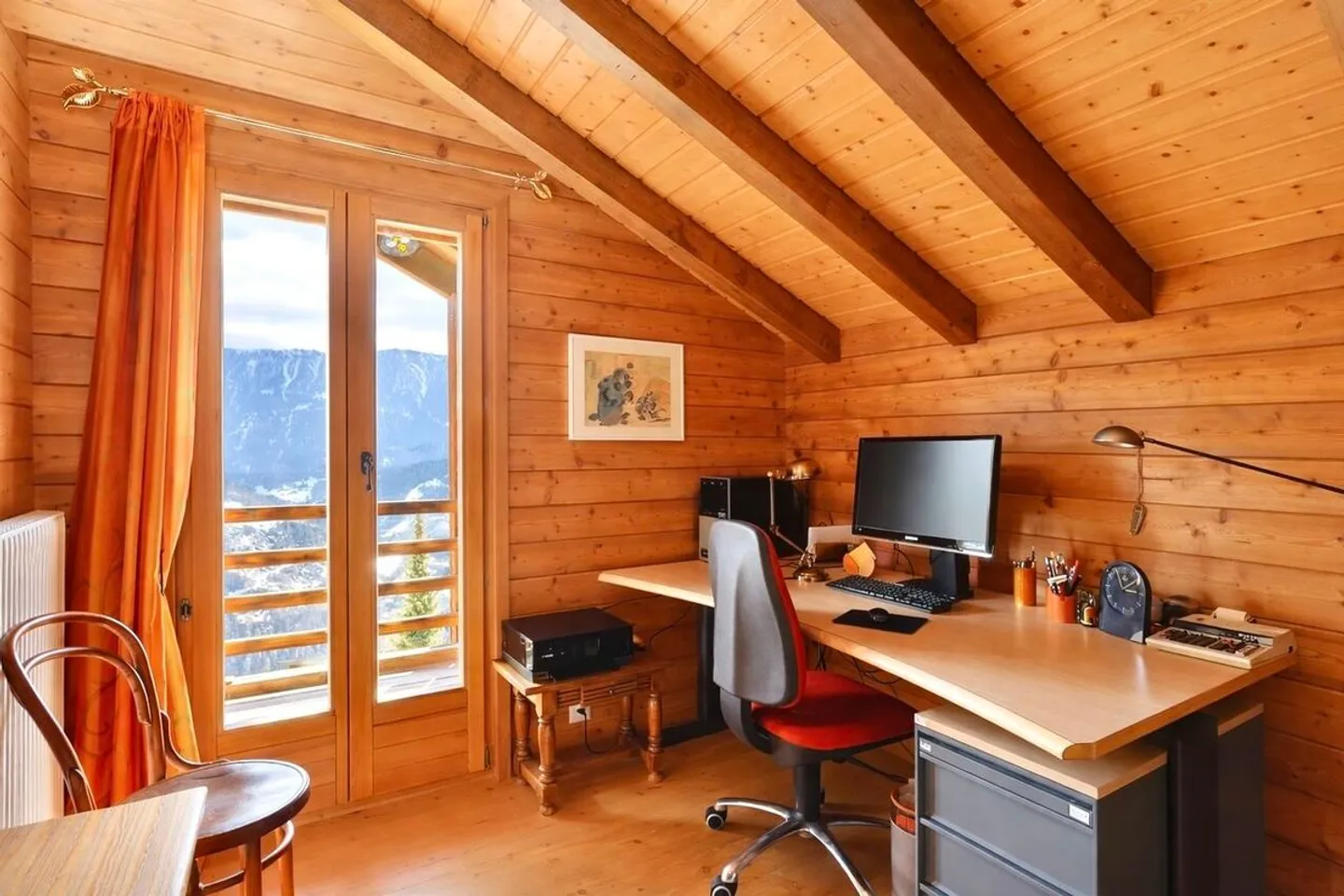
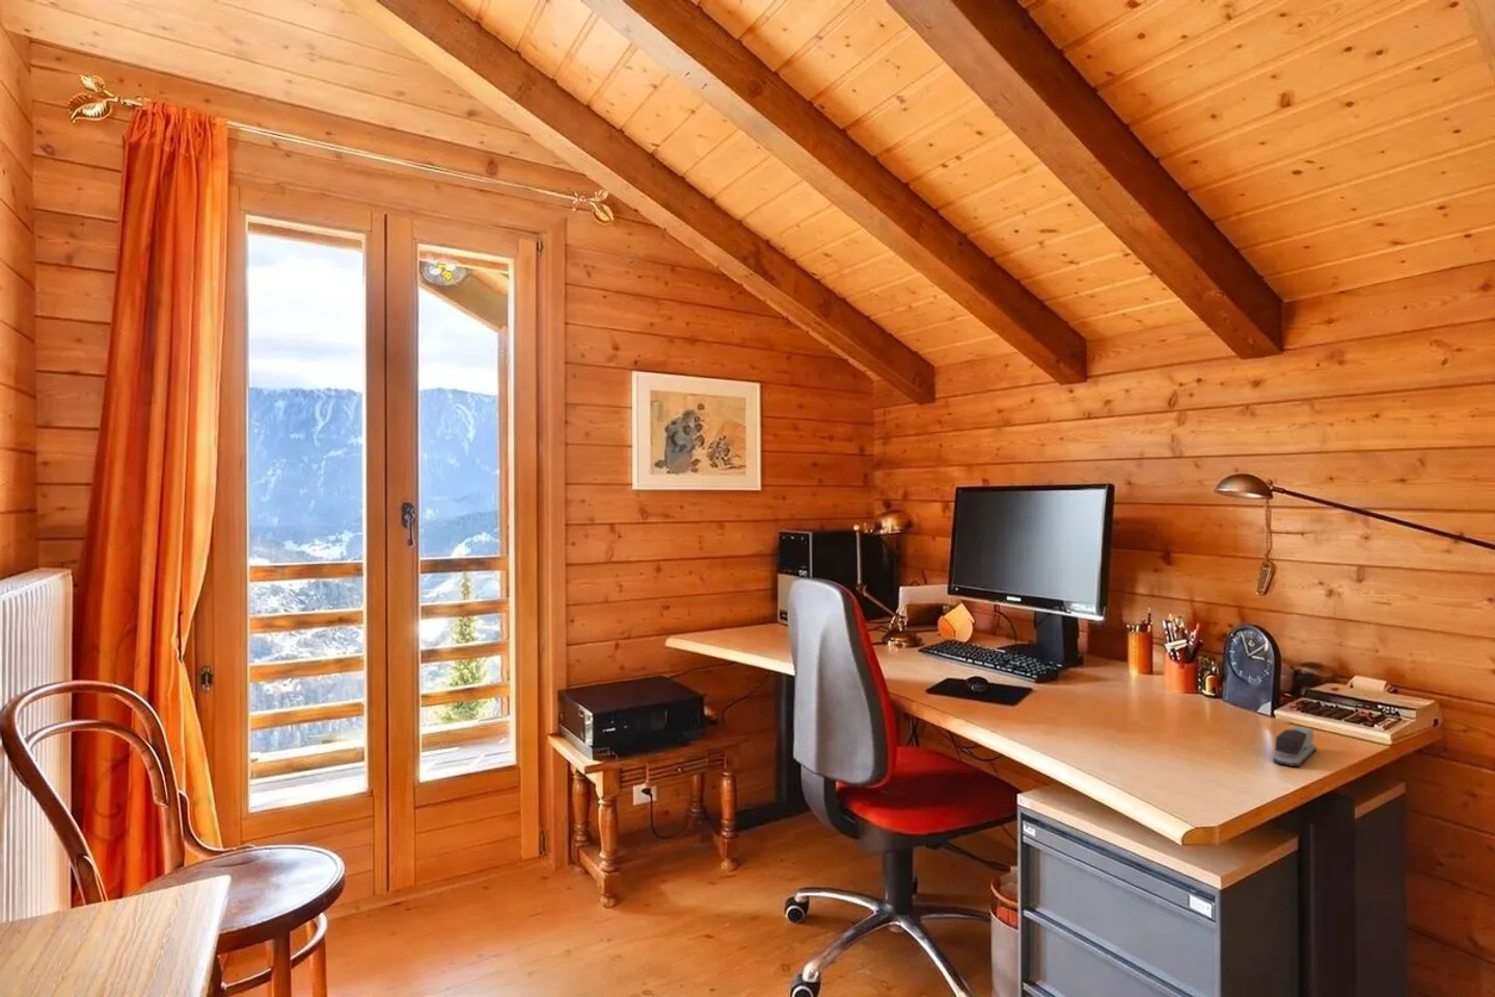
+ stapler [1271,725,1317,768]
